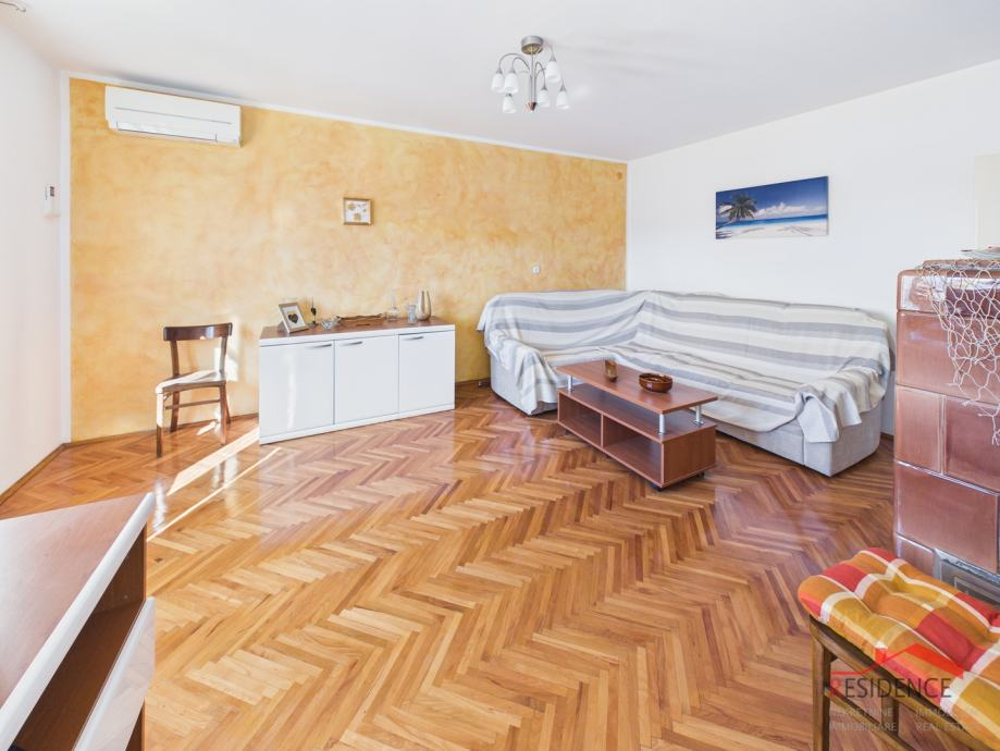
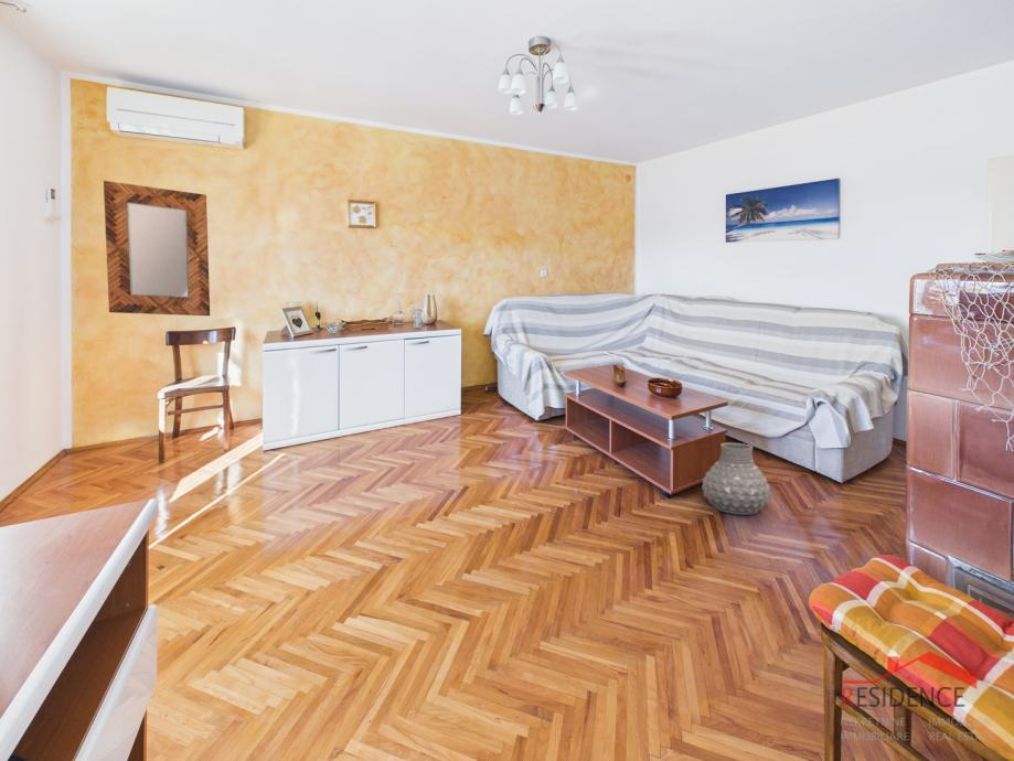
+ home mirror [103,180,211,317]
+ vase [701,442,771,516]
